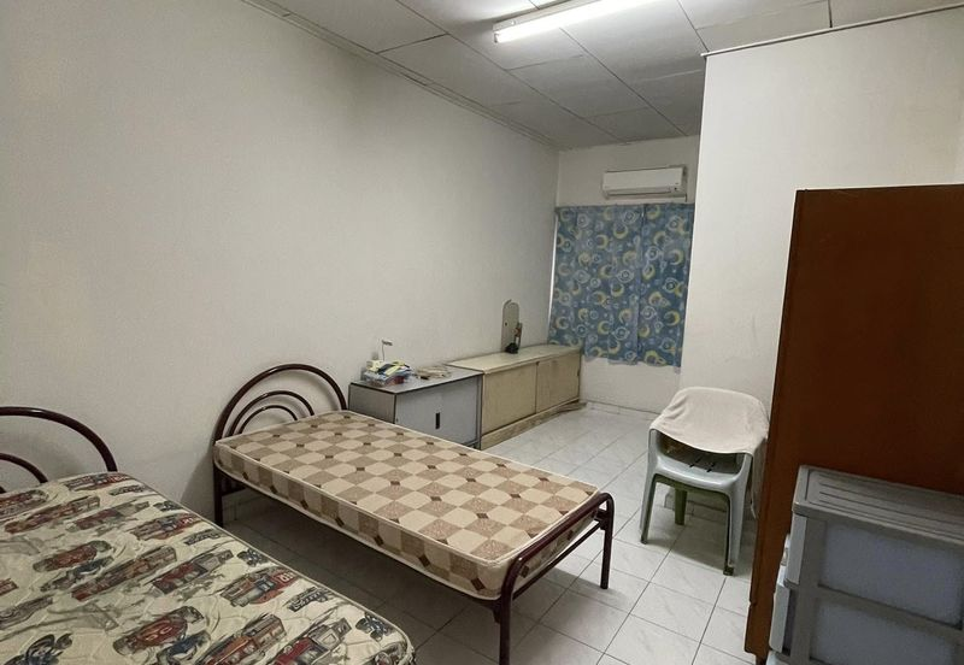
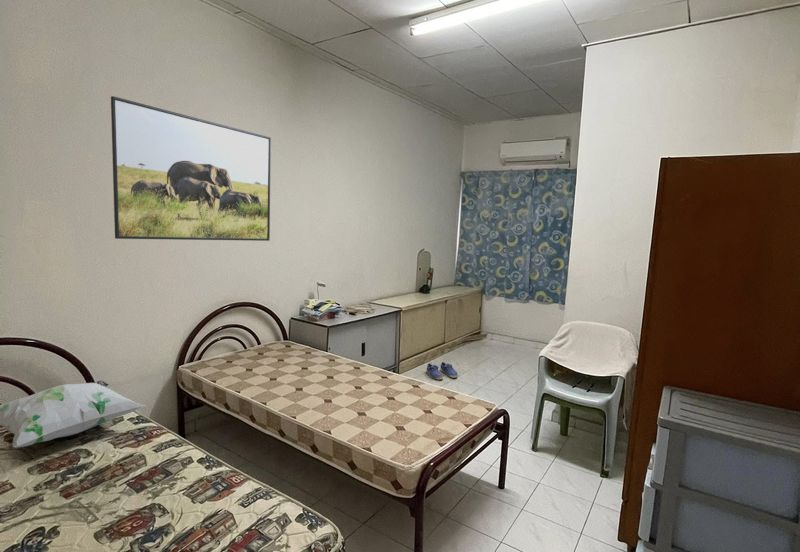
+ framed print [110,95,272,242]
+ decorative pillow [0,379,146,449]
+ shoe [425,361,459,380]
